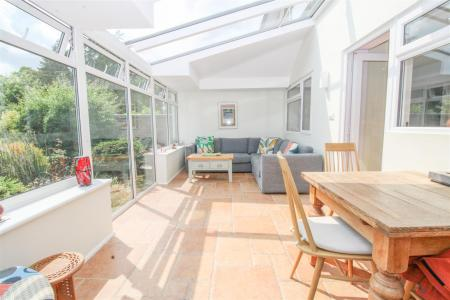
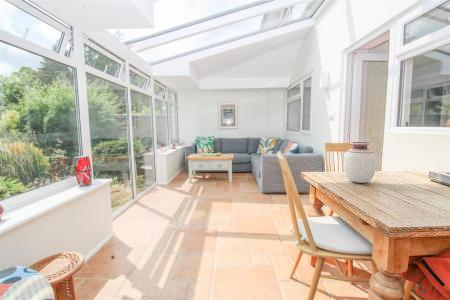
+ vase [343,141,378,184]
